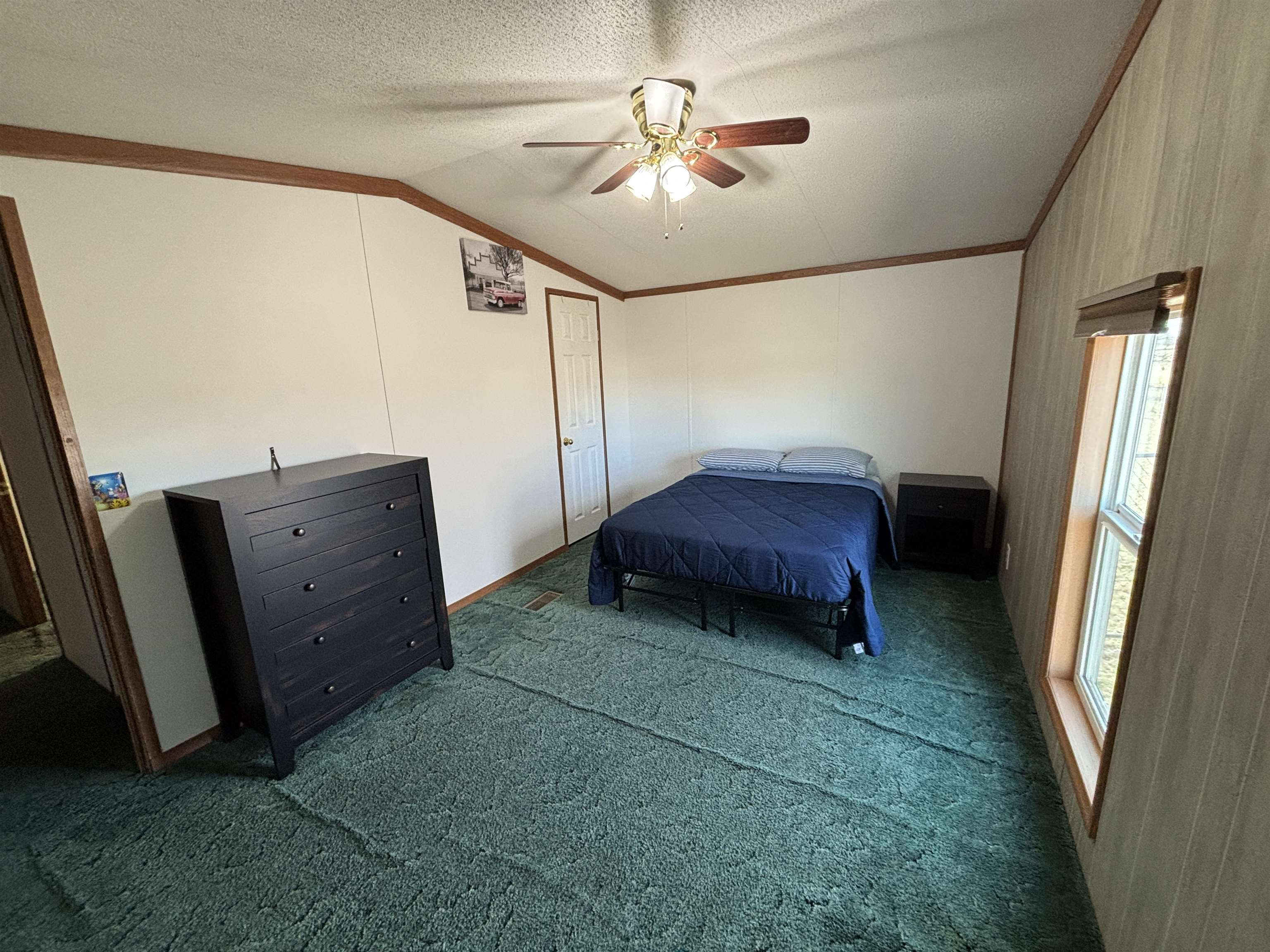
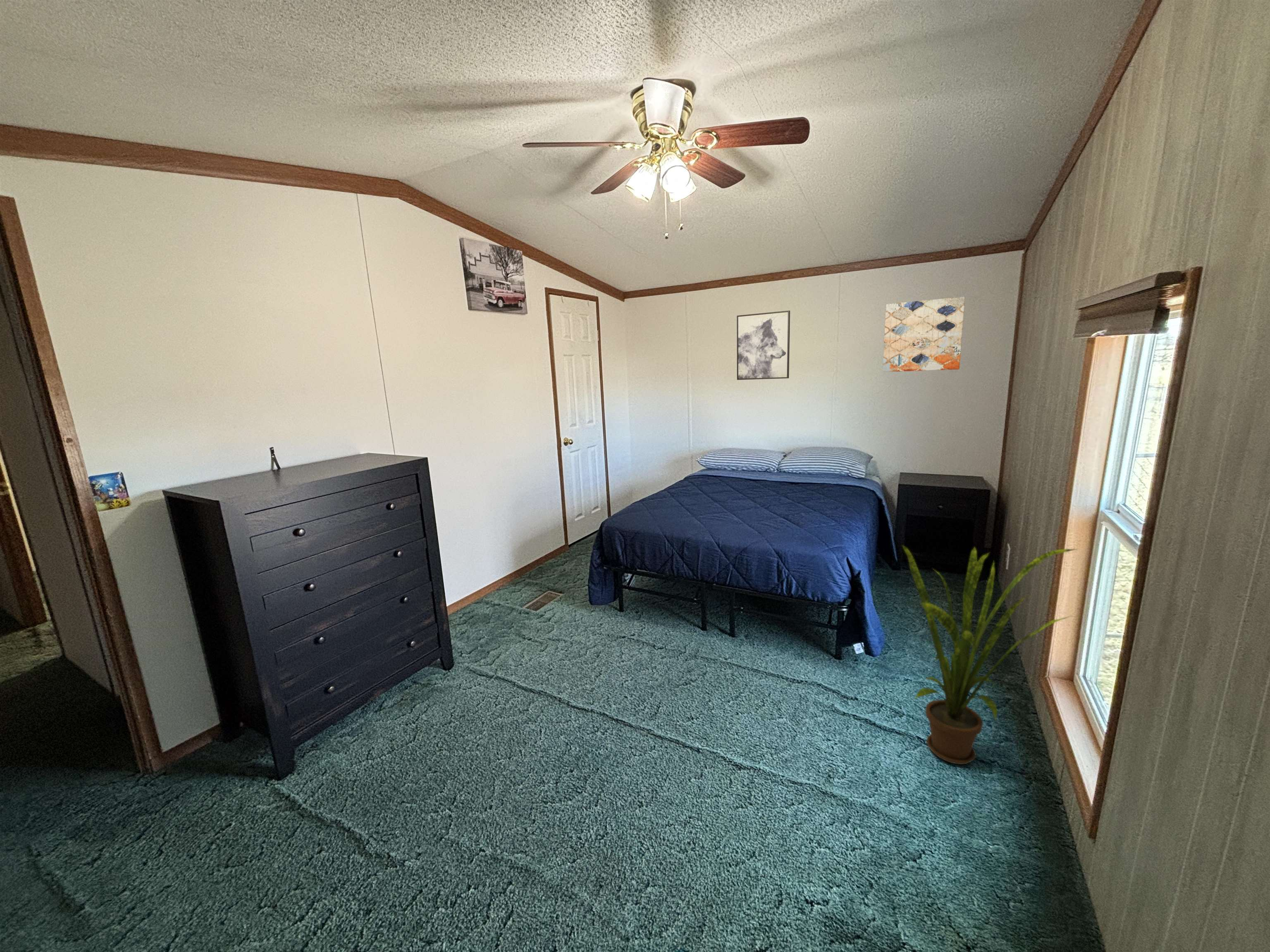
+ house plant [901,545,1081,765]
+ wall art [882,296,965,372]
+ wall art [736,310,790,380]
